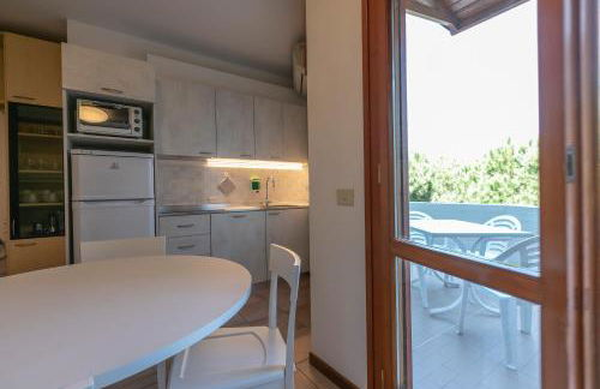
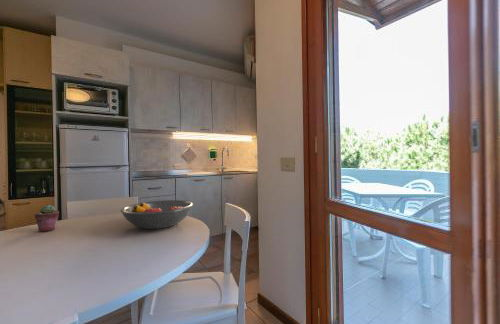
+ fruit bowl [120,199,195,230]
+ potted succulent [34,204,60,232]
